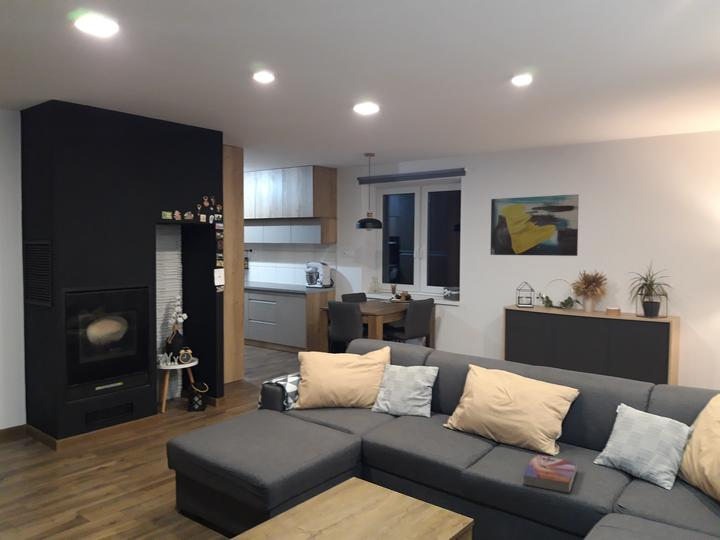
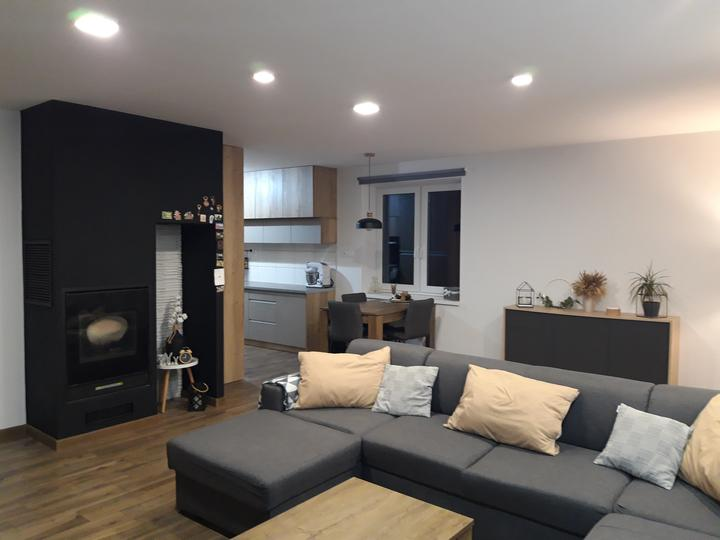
- textbook [522,454,578,494]
- wall art [489,193,580,257]
